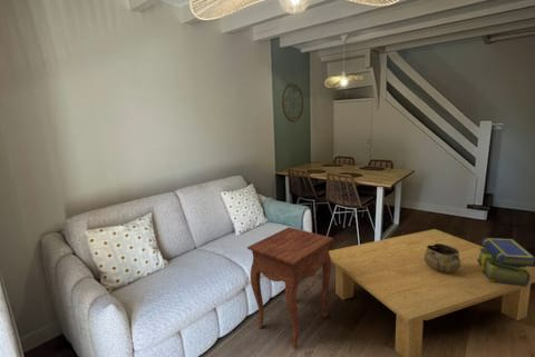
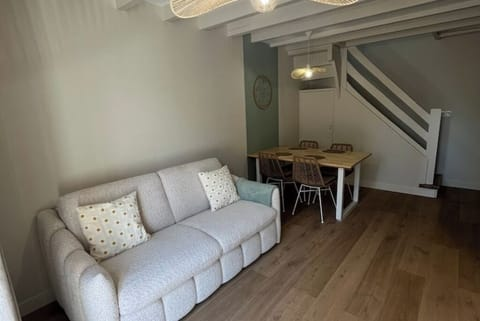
- side table [246,226,334,349]
- coffee table [329,228,535,357]
- decorative bowl [424,244,460,272]
- stack of books [477,237,535,287]
